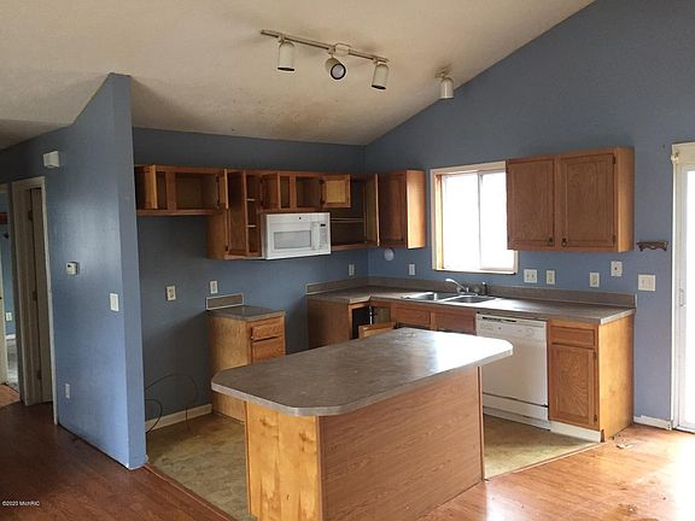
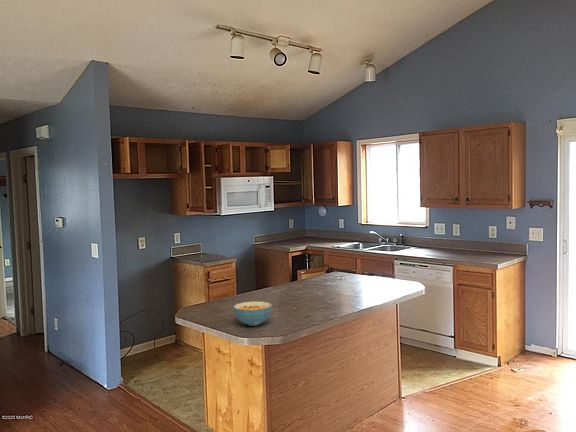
+ cereal bowl [232,301,273,327]
